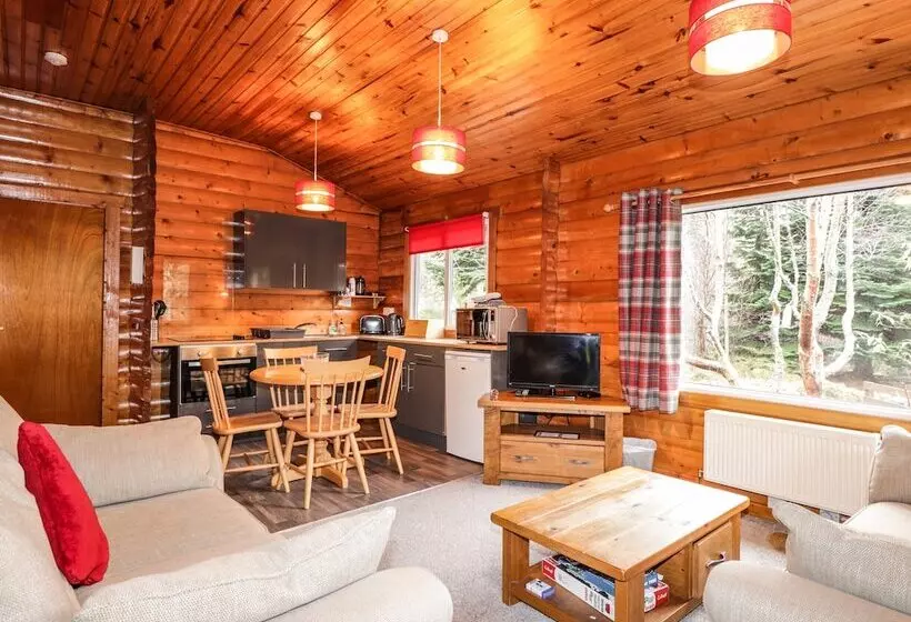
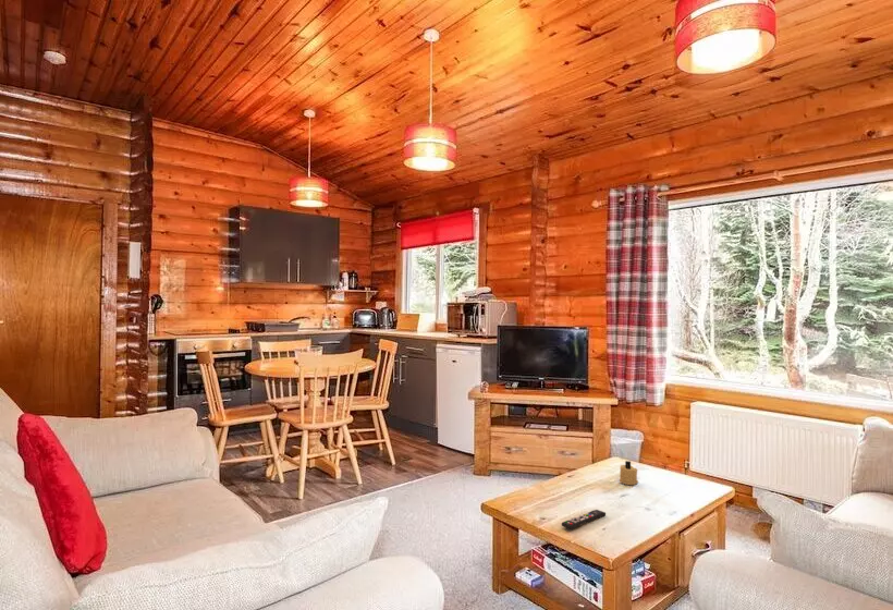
+ candle [619,460,639,486]
+ remote control [561,509,607,530]
